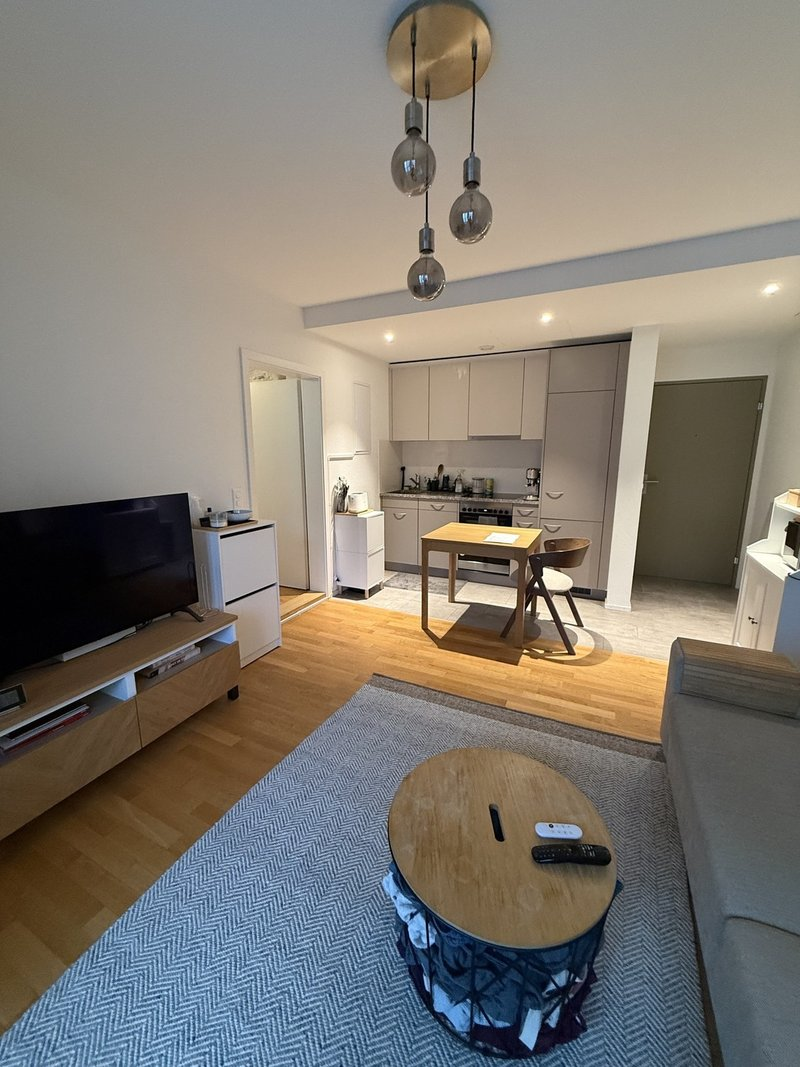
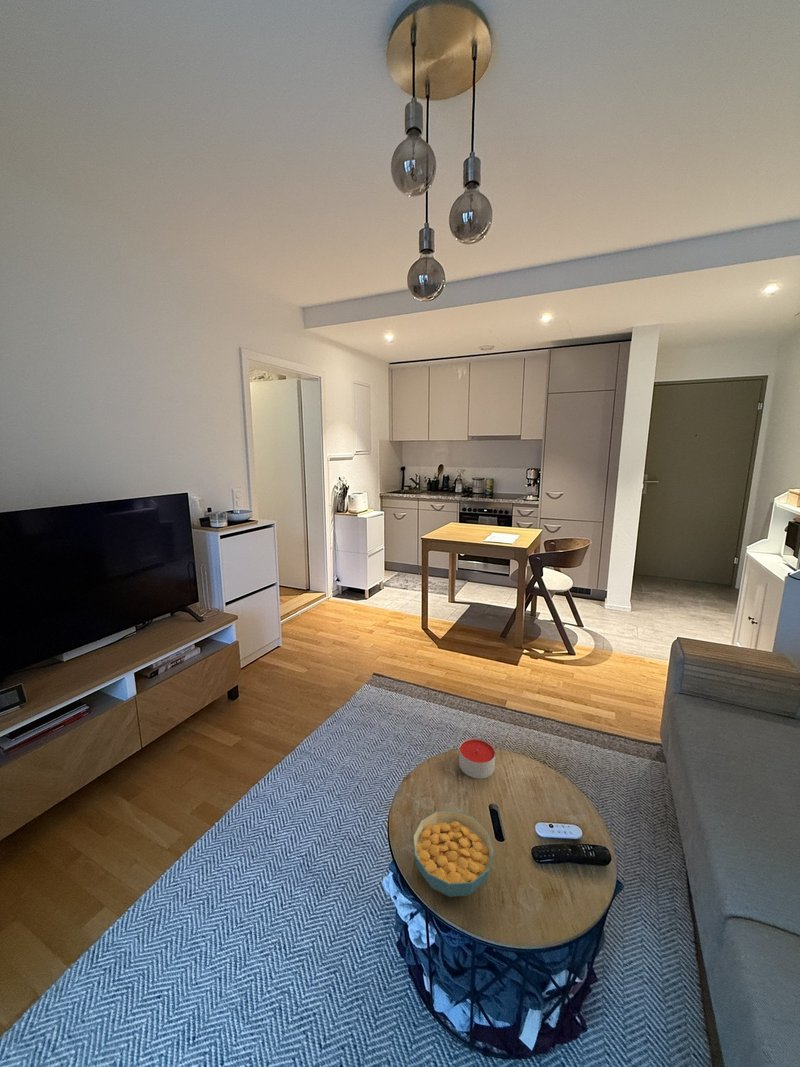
+ candle [458,737,496,780]
+ cereal bowl [412,809,495,898]
